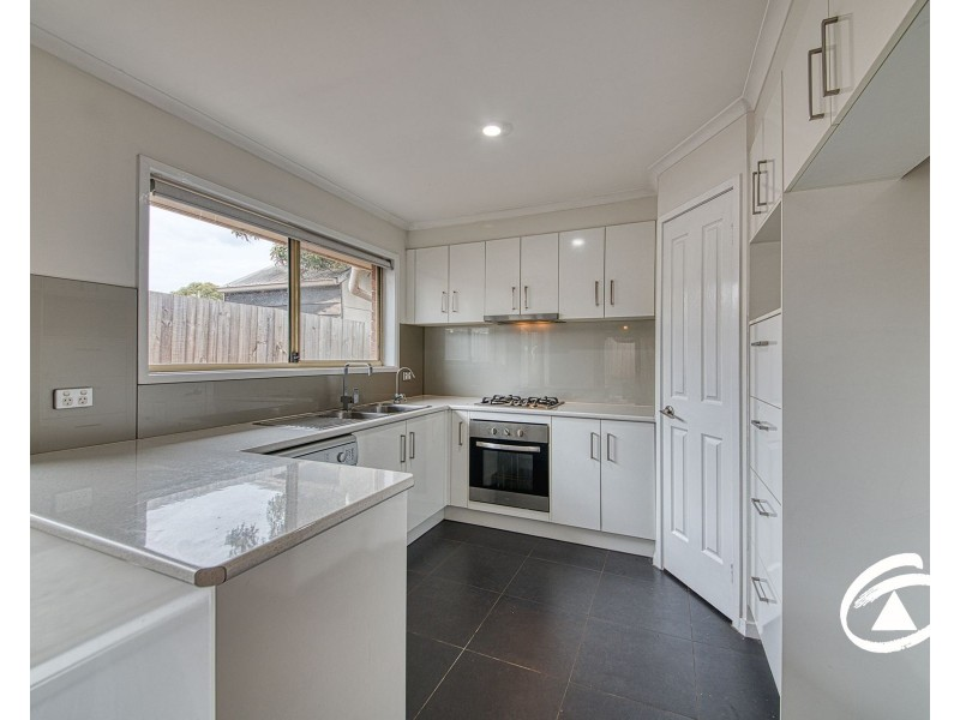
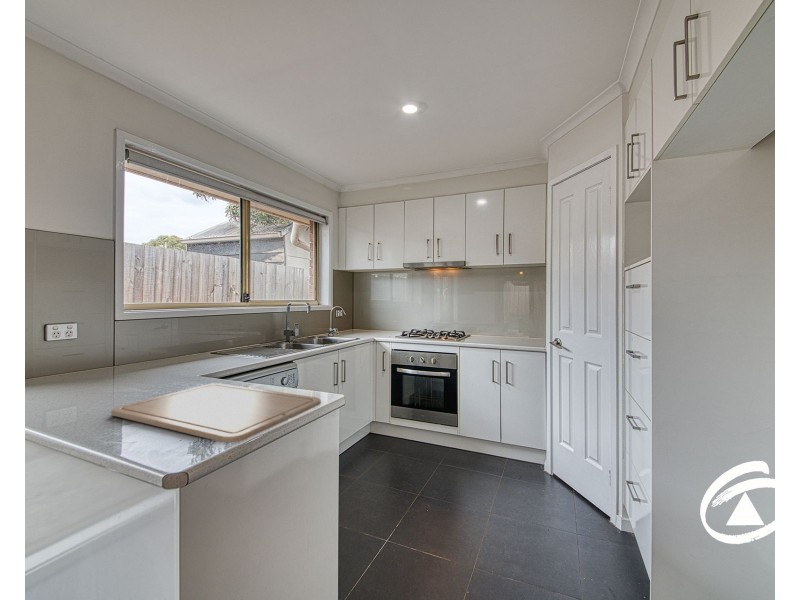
+ chopping board [110,382,322,444]
